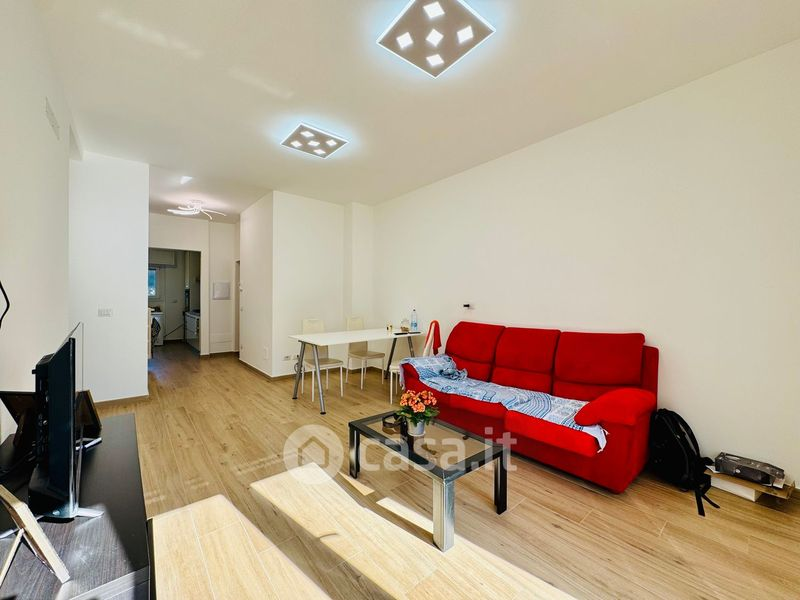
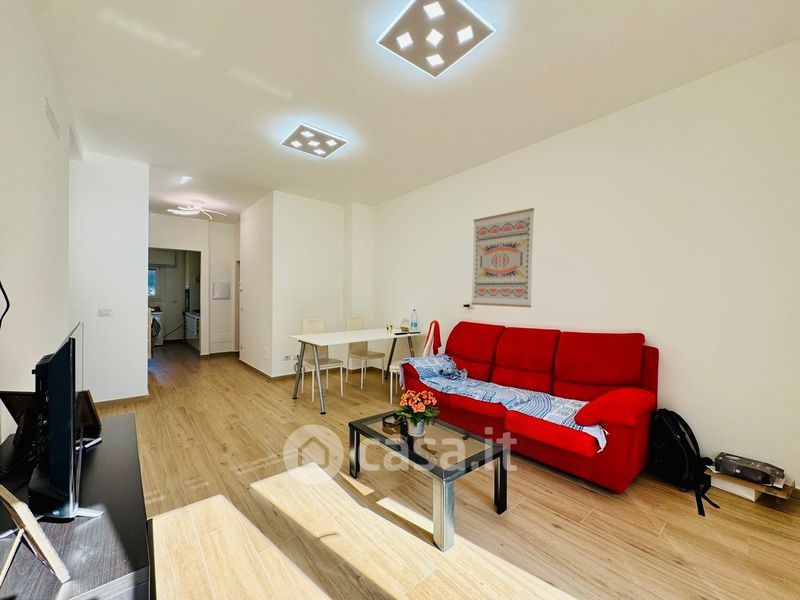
+ wall art [470,207,535,308]
